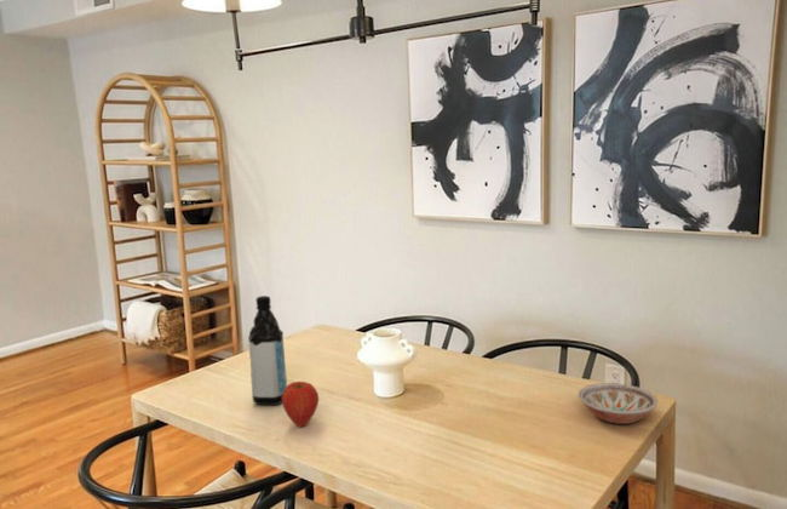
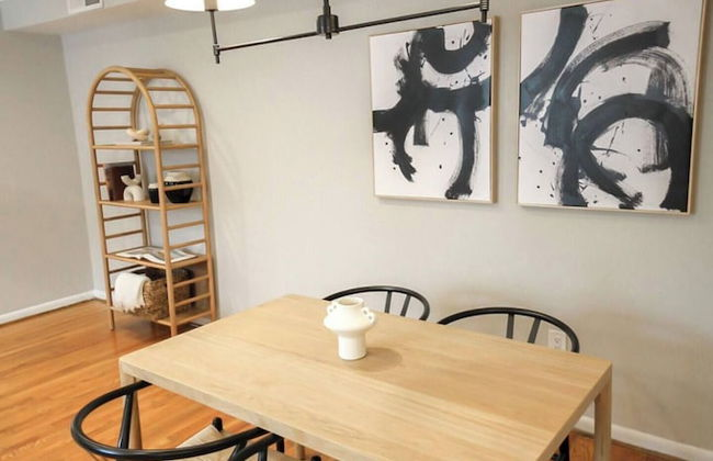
- apple [281,381,320,428]
- bowl [578,382,659,425]
- water bottle [247,294,288,406]
